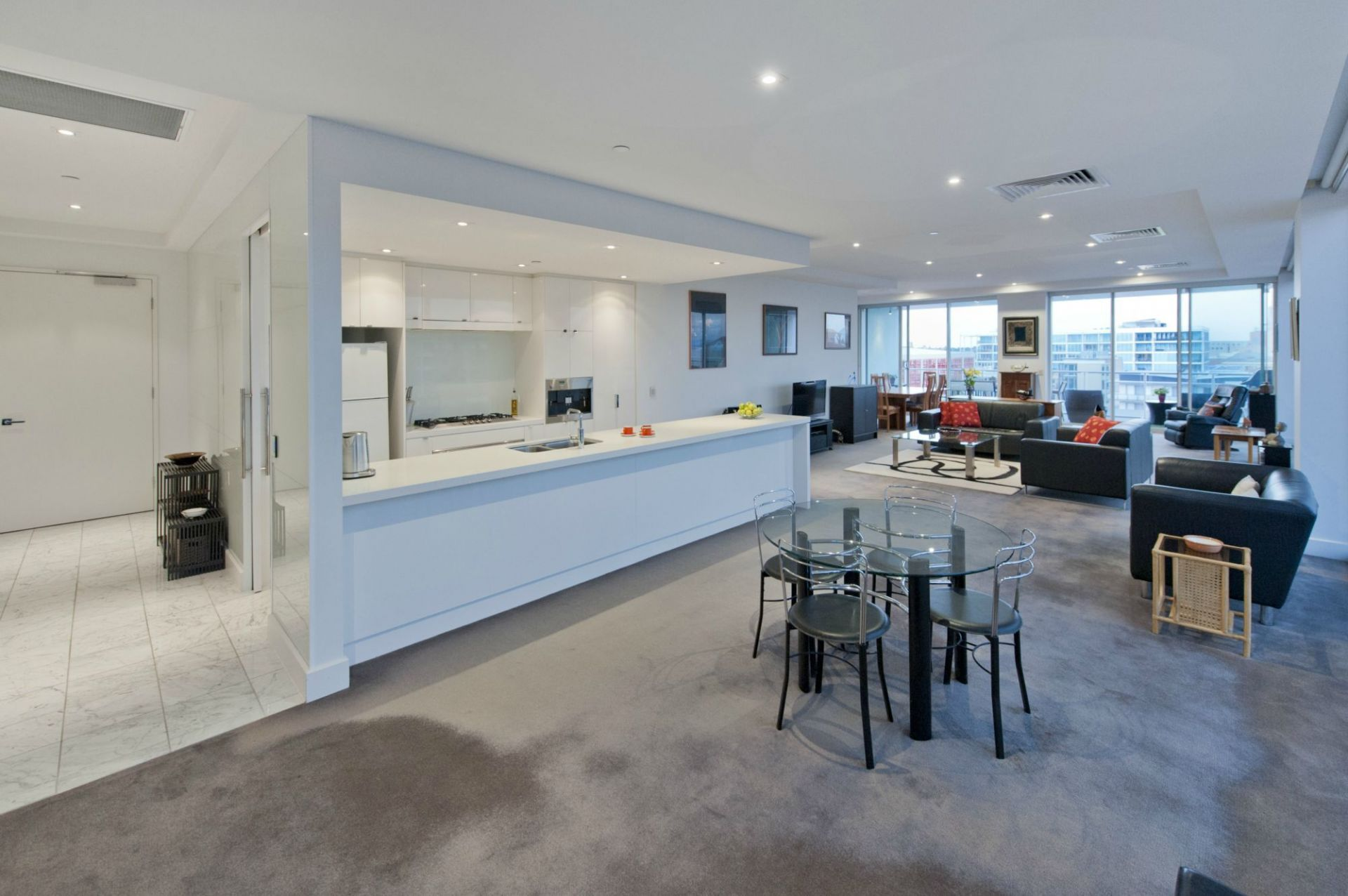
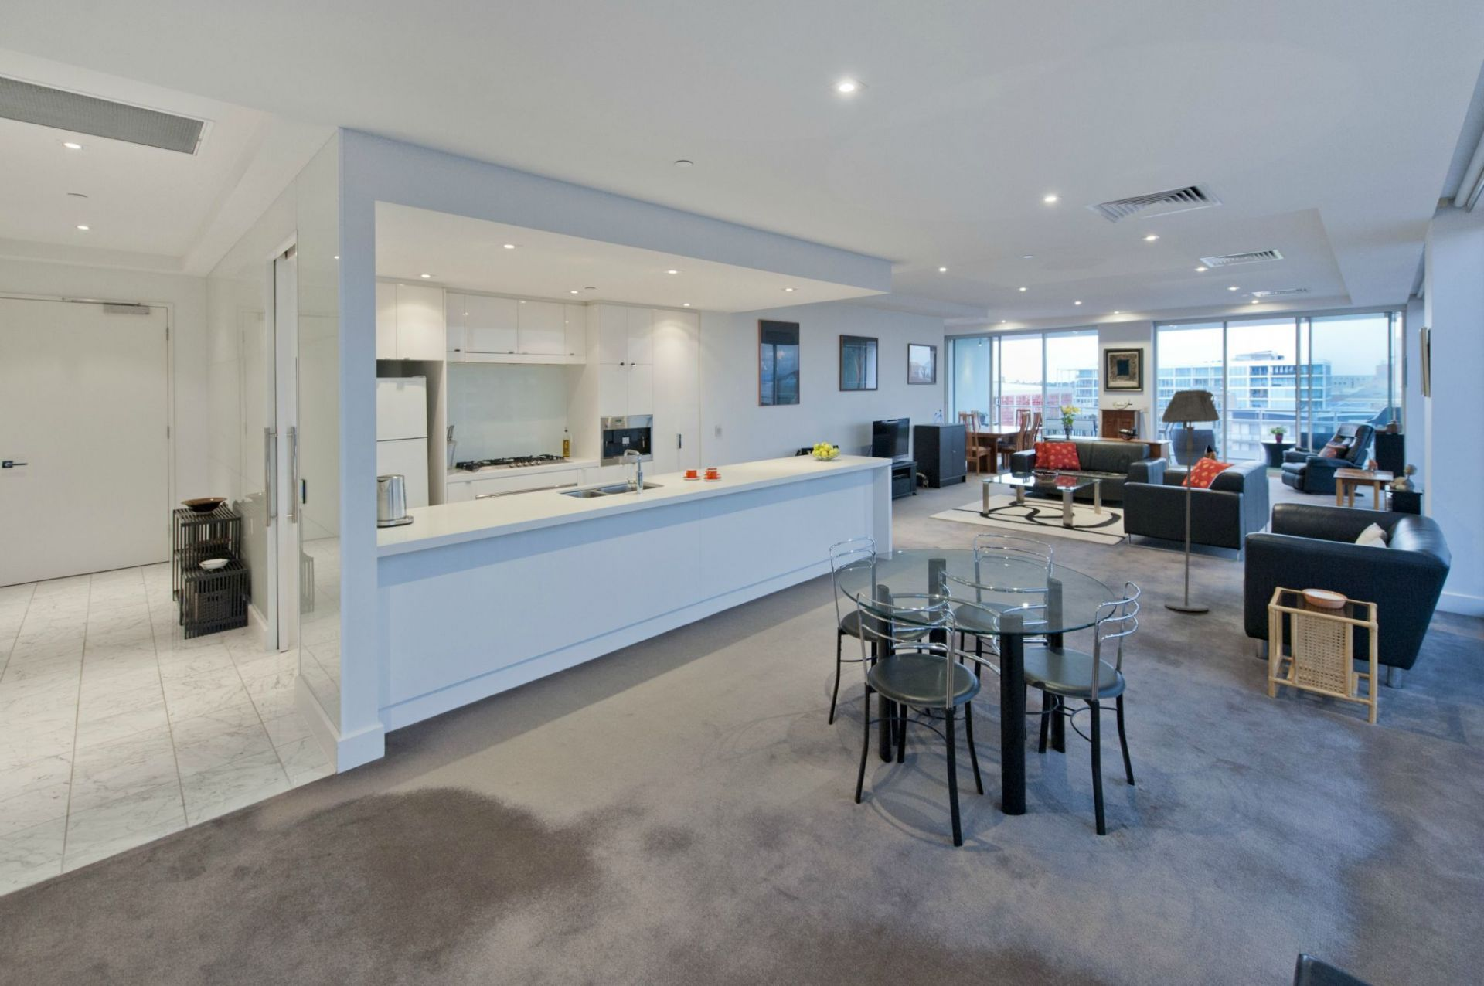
+ floor lamp [1161,388,1221,612]
